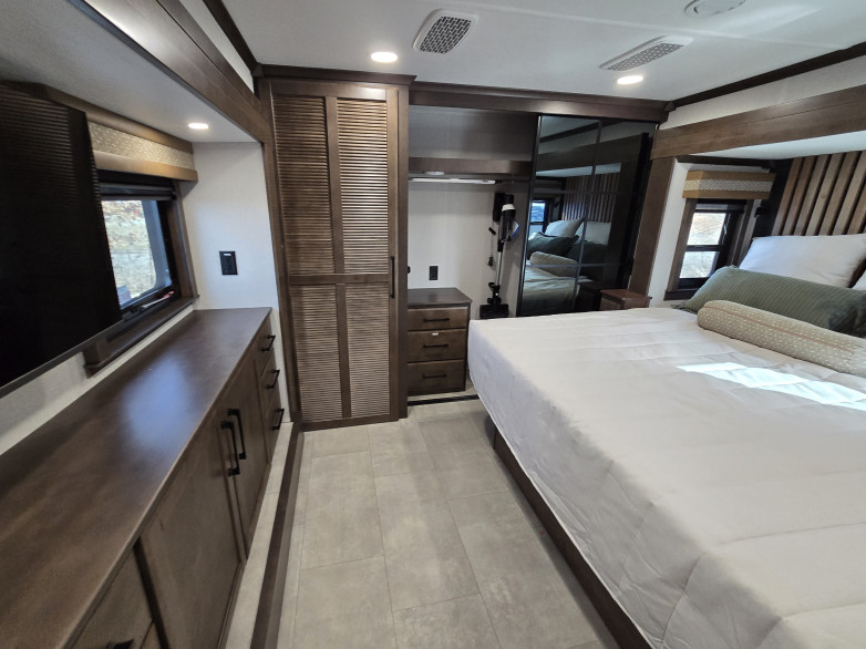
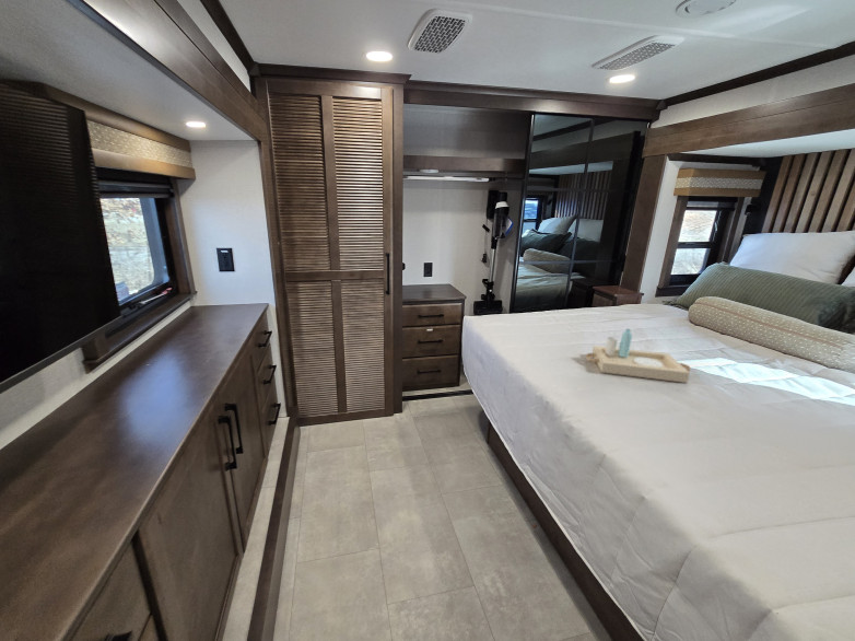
+ serving tray [585,328,691,384]
